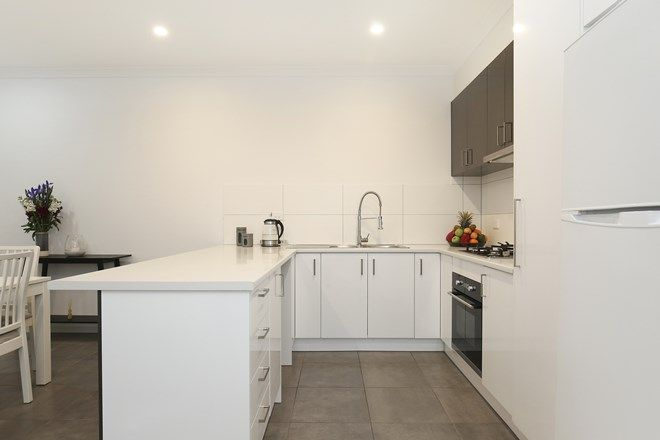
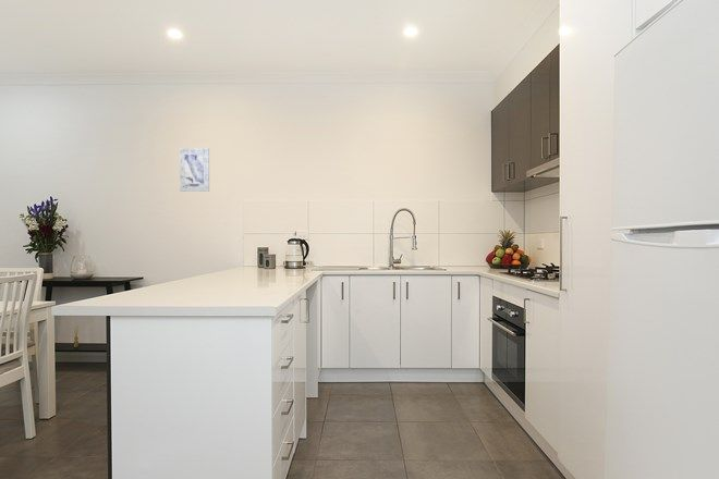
+ wall art [179,147,210,193]
